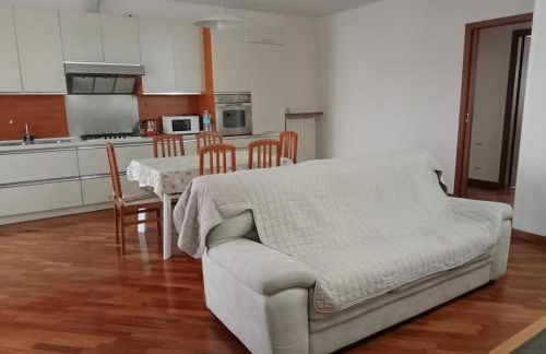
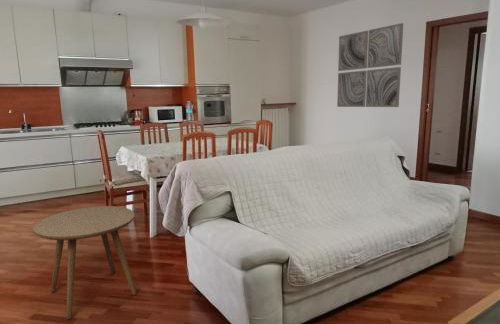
+ side table [32,205,138,320]
+ wall art [336,22,404,108]
